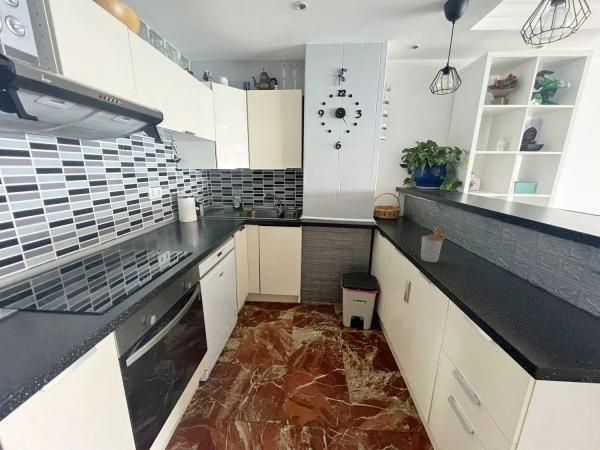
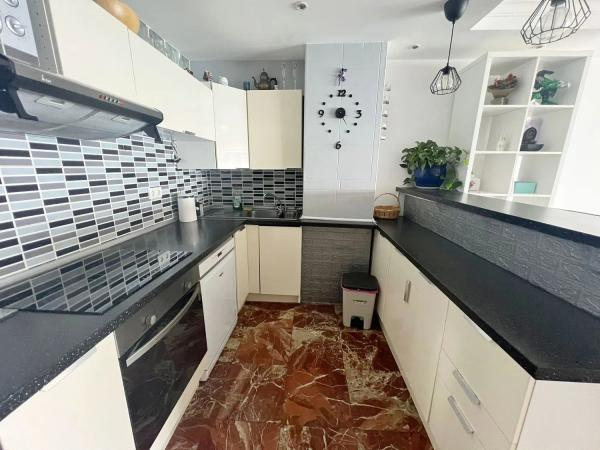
- utensil holder [420,225,454,263]
